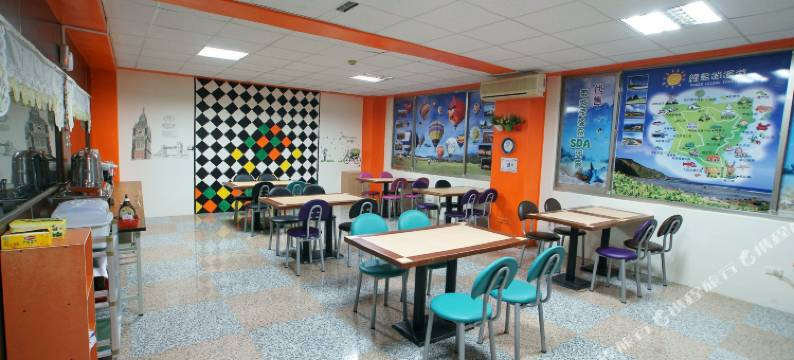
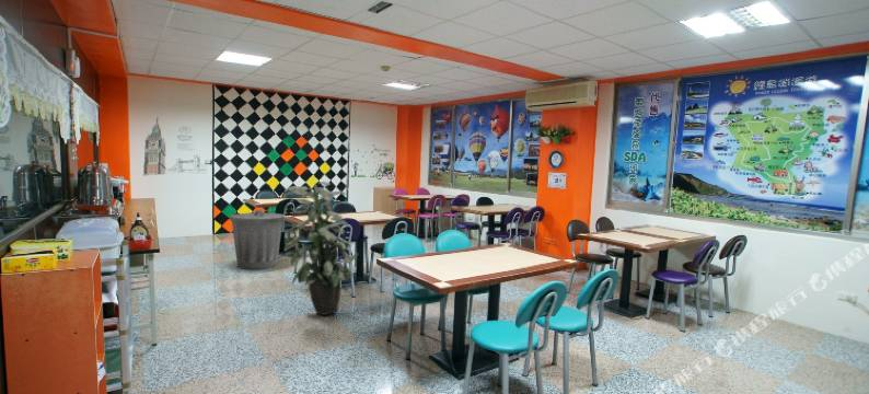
+ indoor plant [283,181,359,316]
+ trash can [229,209,287,270]
